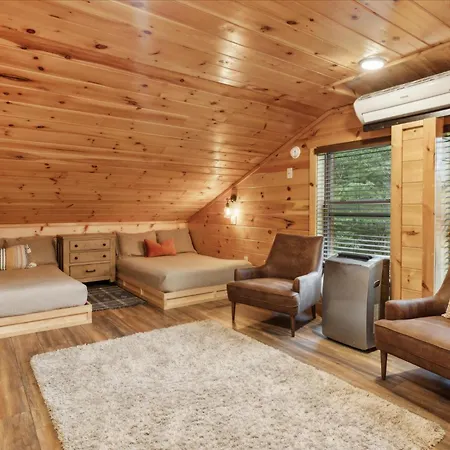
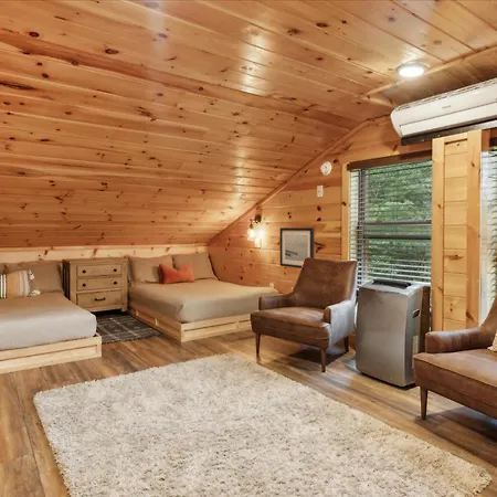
+ wall art [279,226,315,269]
